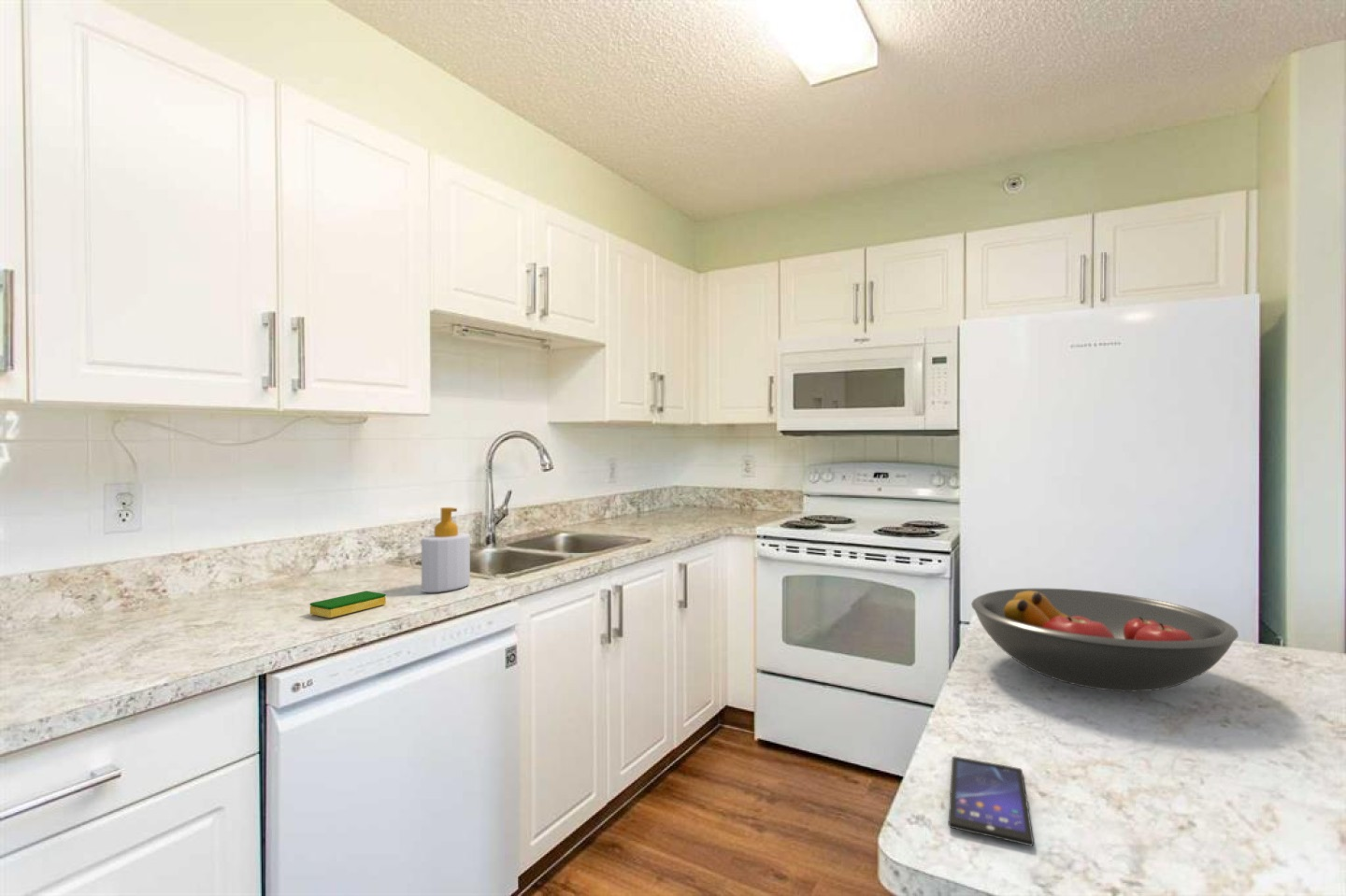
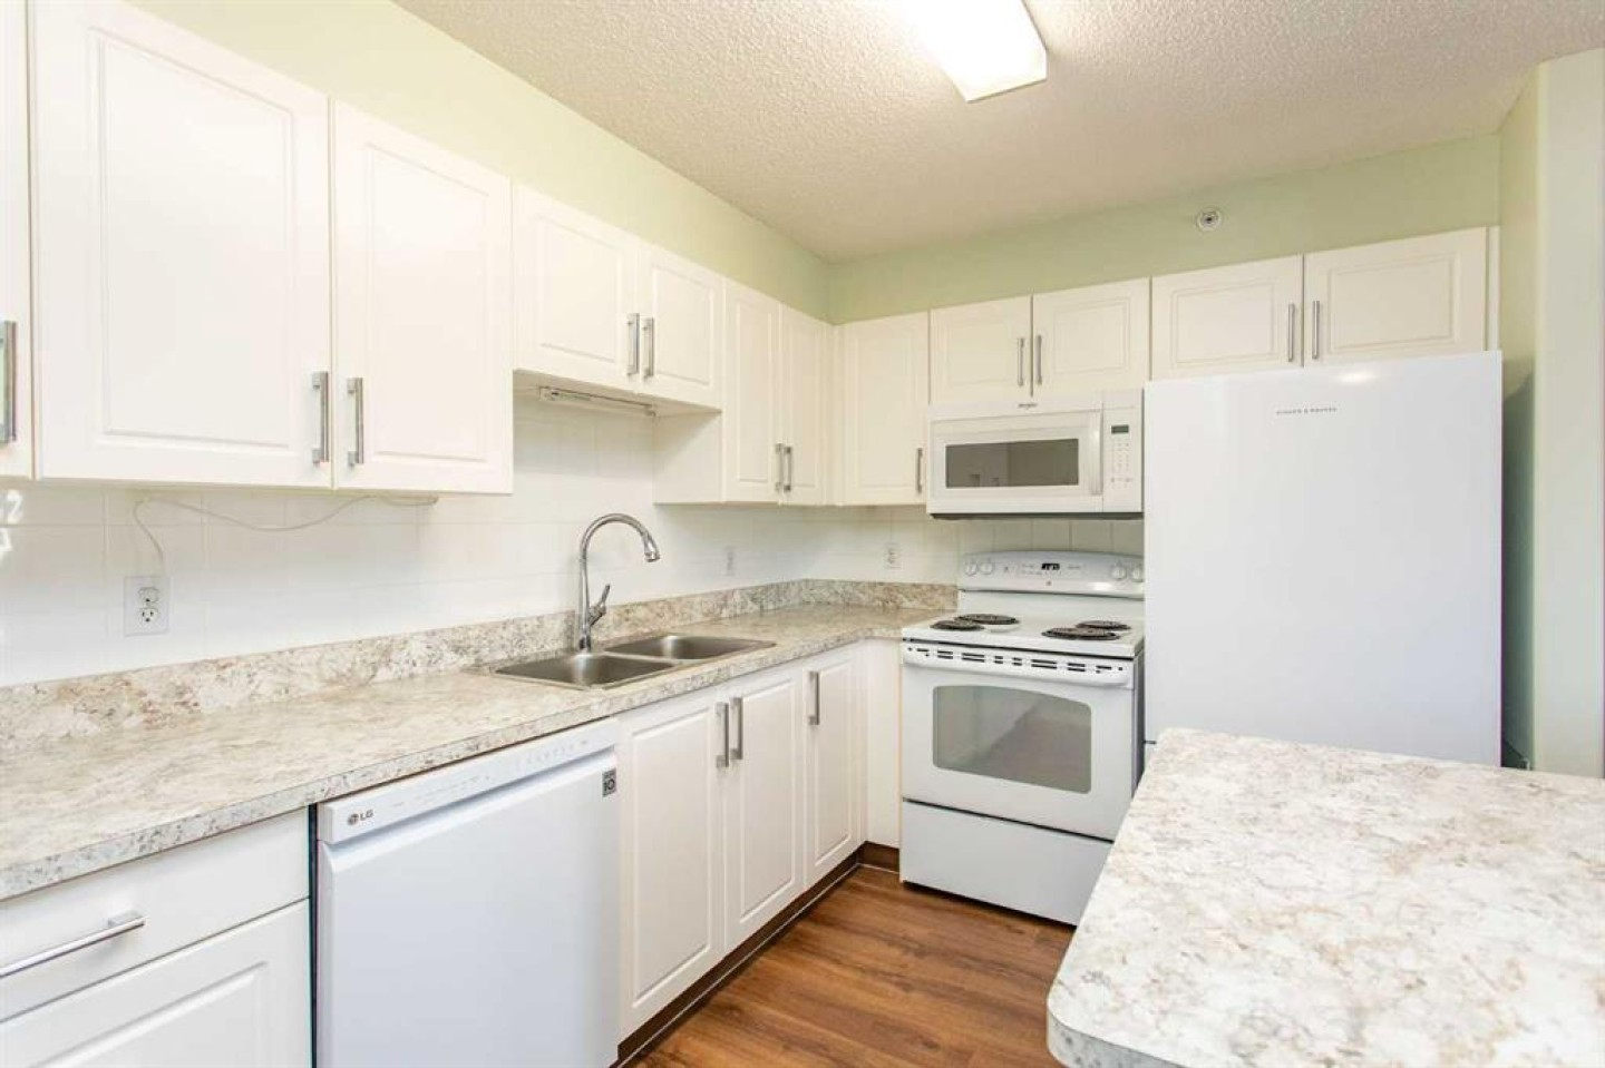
- soap bottle [421,506,471,593]
- fruit bowl [970,588,1239,692]
- smartphone [948,755,1035,846]
- dish sponge [309,590,387,619]
